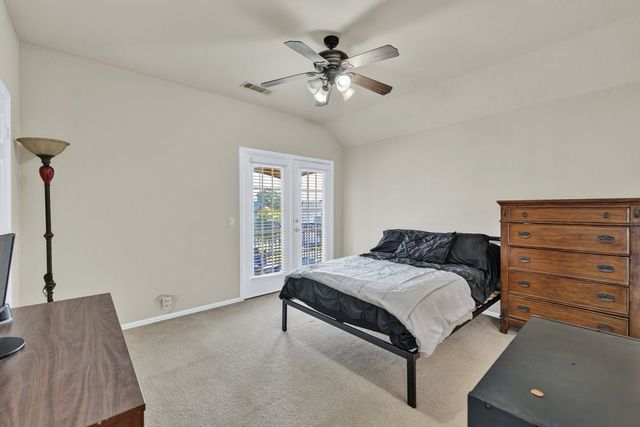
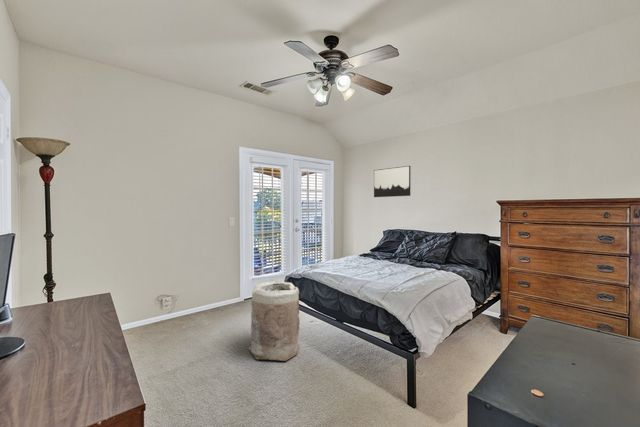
+ bag [247,278,301,362]
+ wall art [373,165,411,198]
